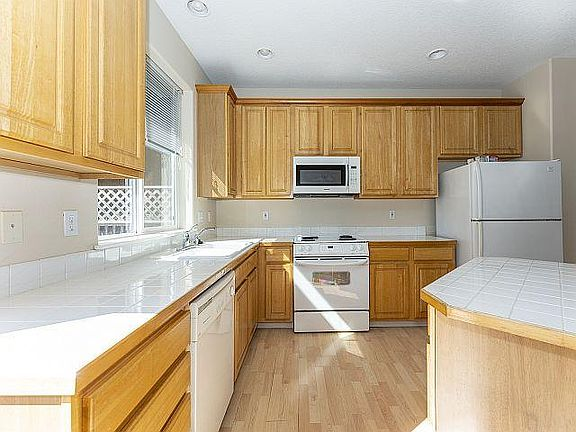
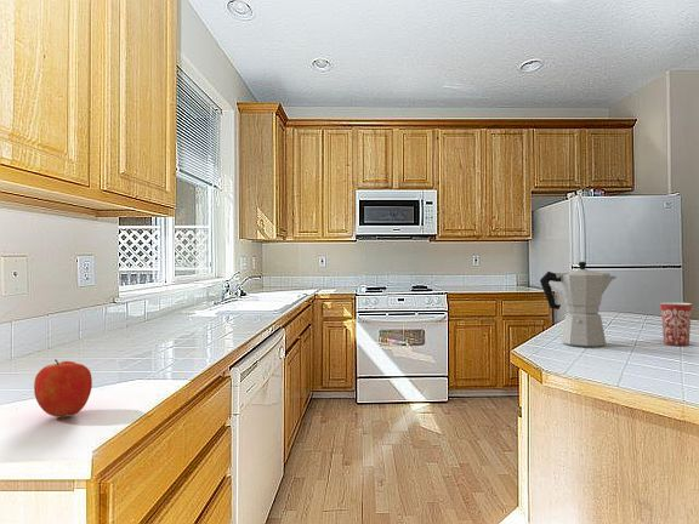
+ mug [659,302,693,347]
+ apple [33,358,93,418]
+ moka pot [539,261,618,348]
